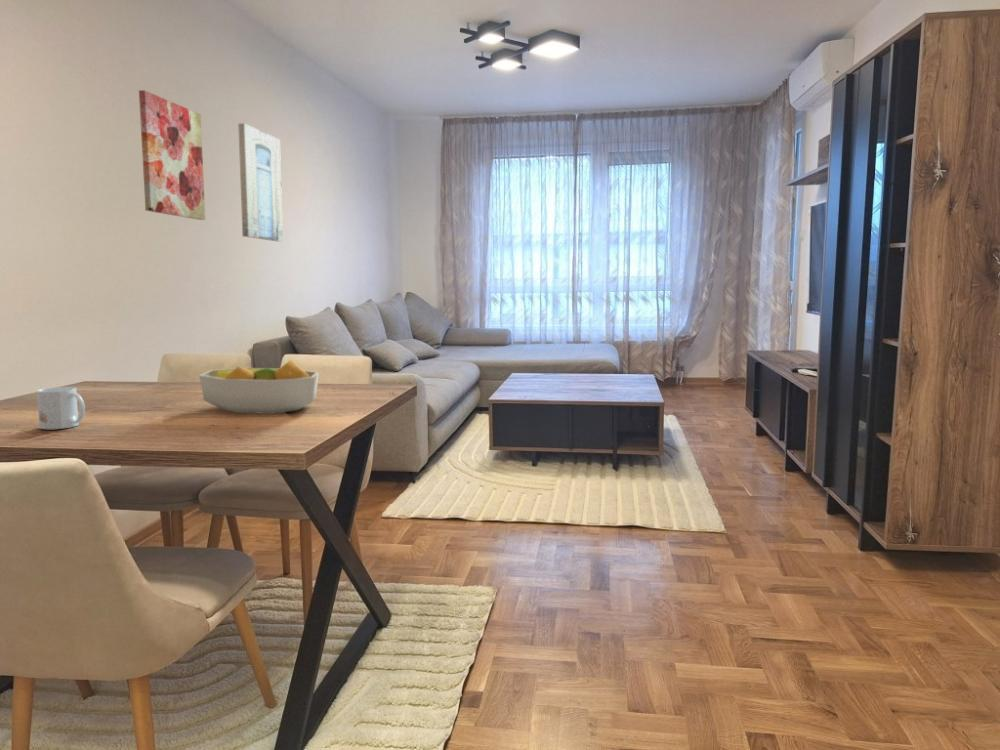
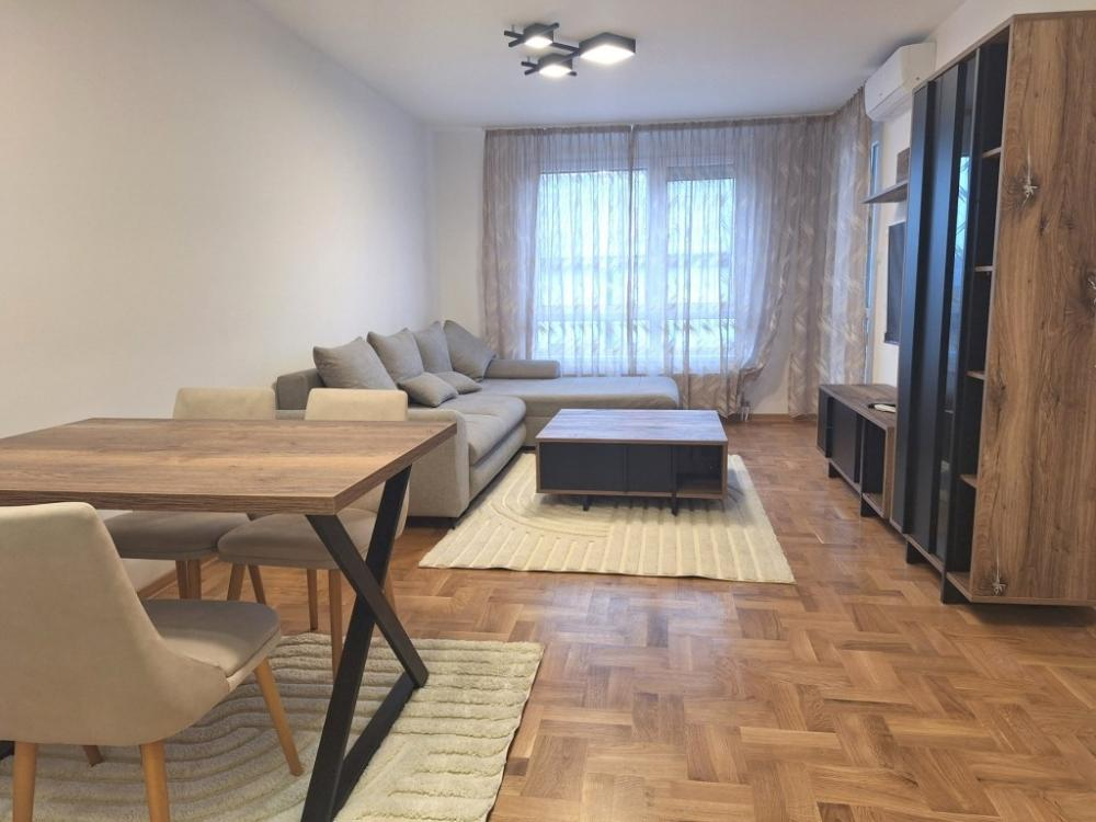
- mug [36,386,86,430]
- wall art [237,122,284,243]
- fruit bowl [198,359,320,415]
- wall art [138,89,206,221]
